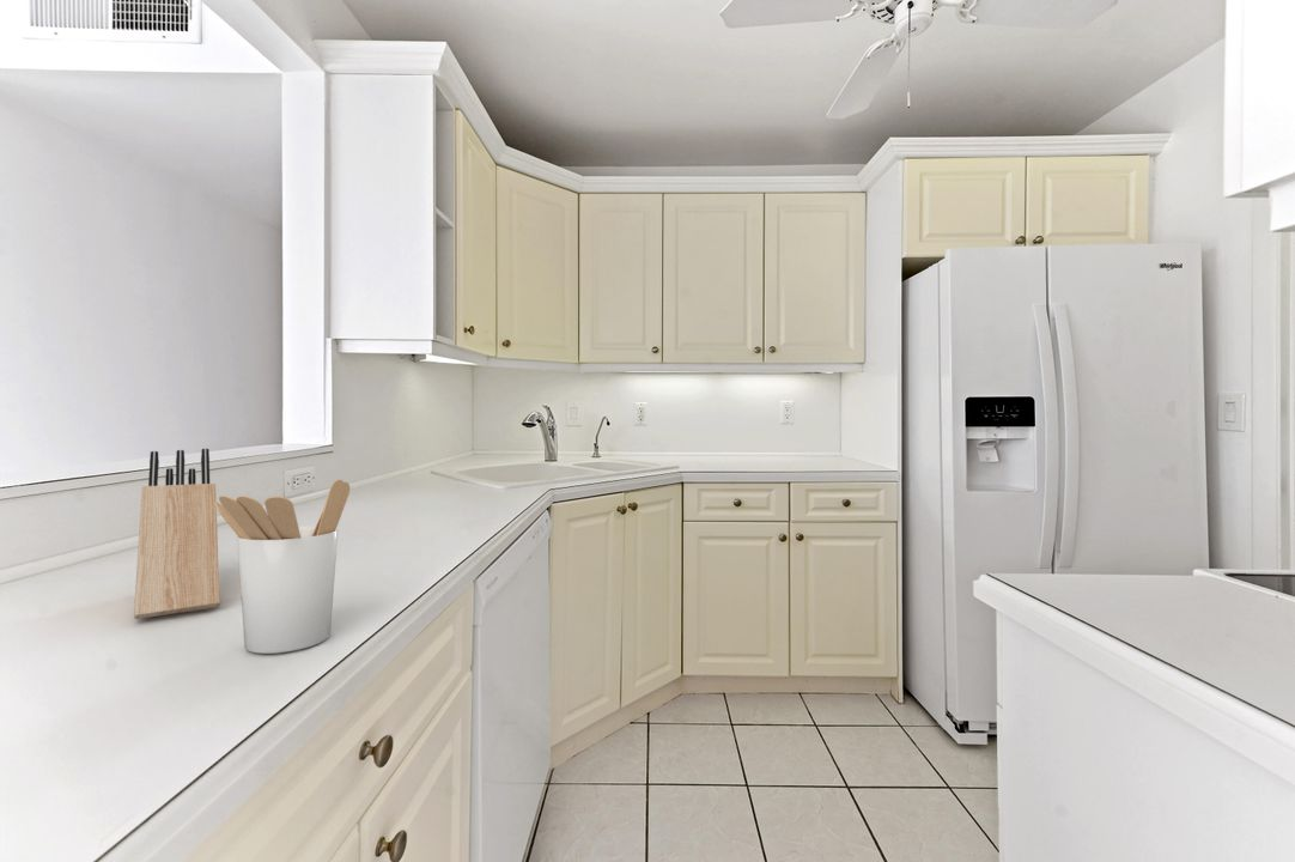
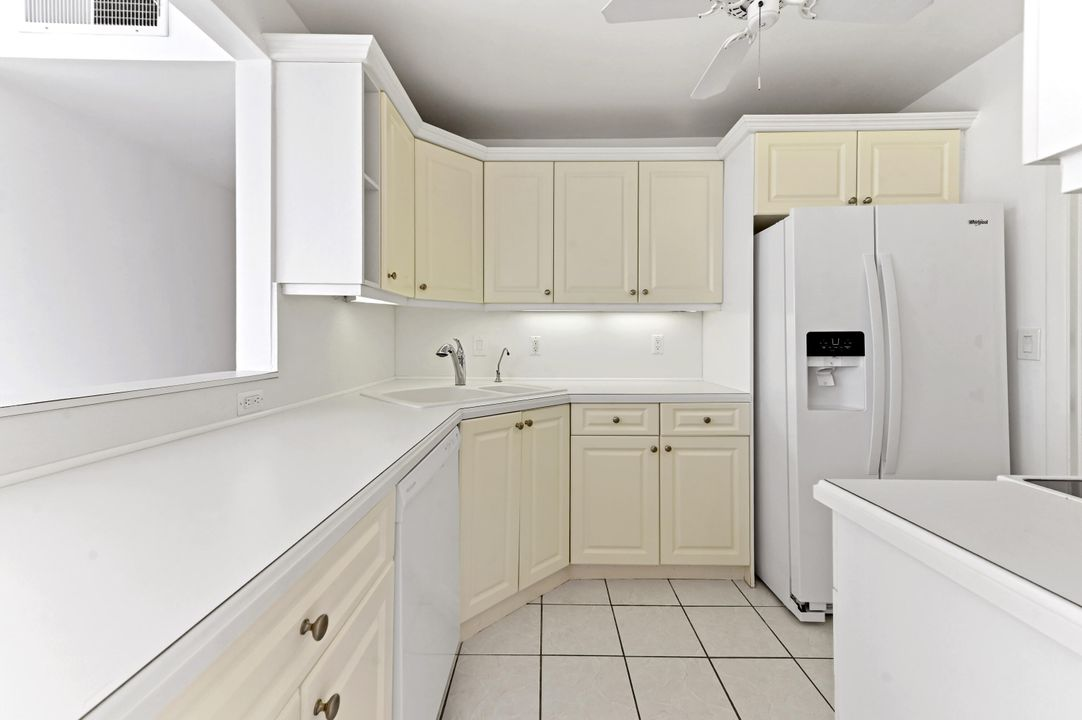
- utensil holder [214,479,351,655]
- knife block [133,448,221,620]
